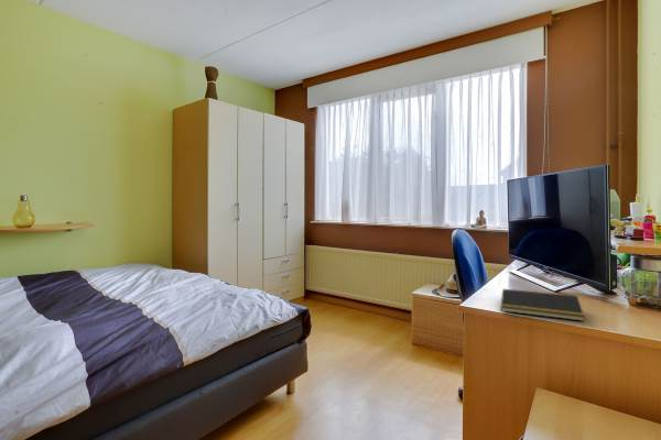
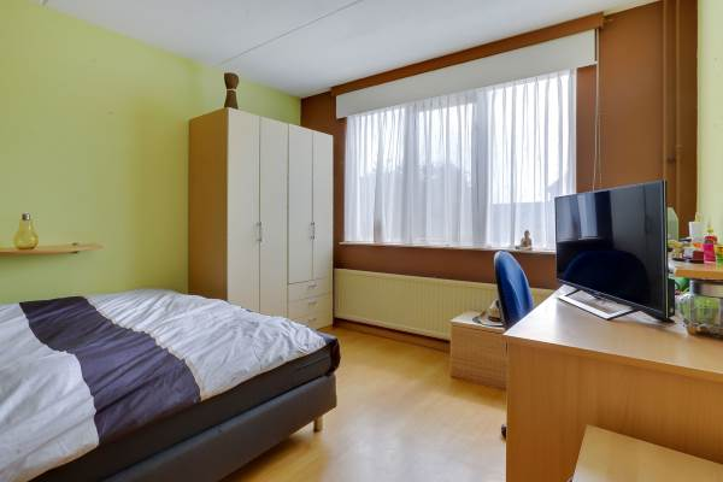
- notepad [500,288,586,322]
